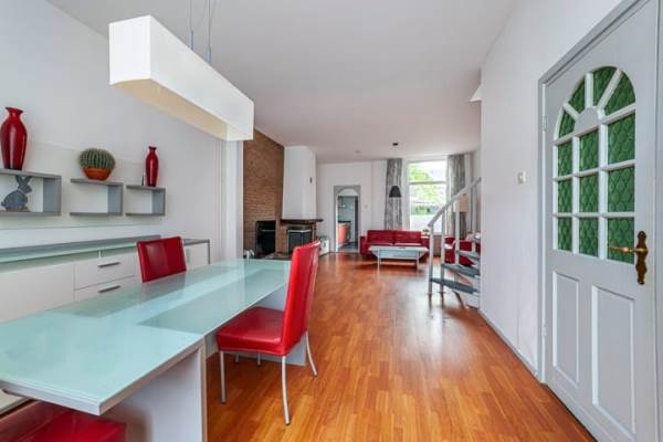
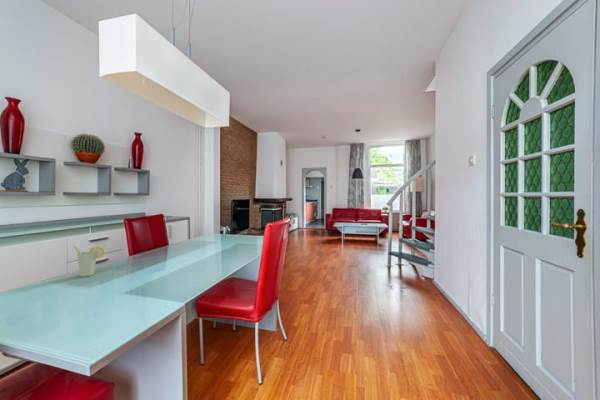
+ cup [73,245,105,277]
